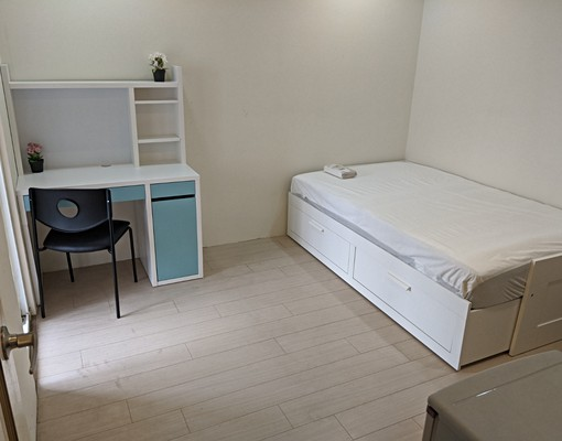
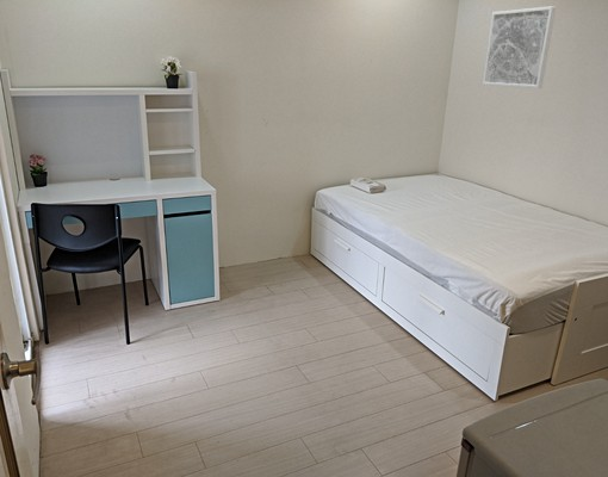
+ wall art [482,5,557,89]
